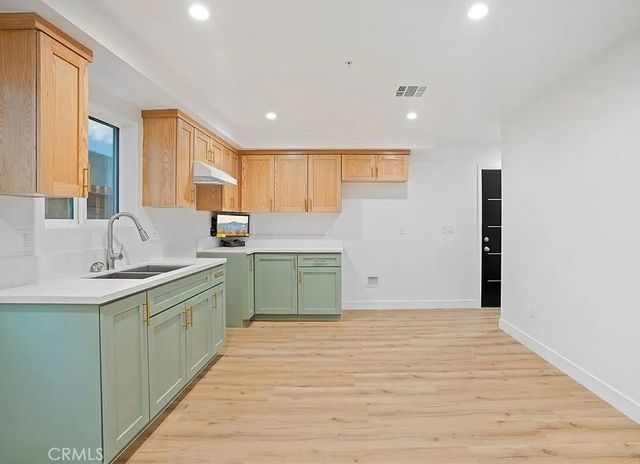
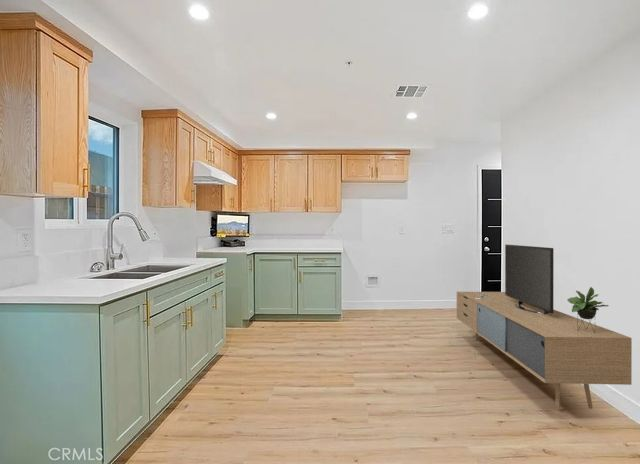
+ media console [456,243,633,410]
